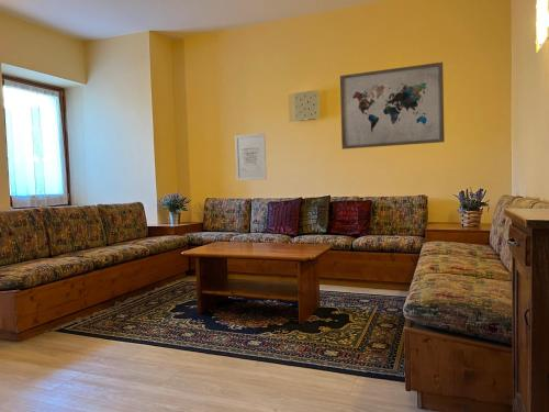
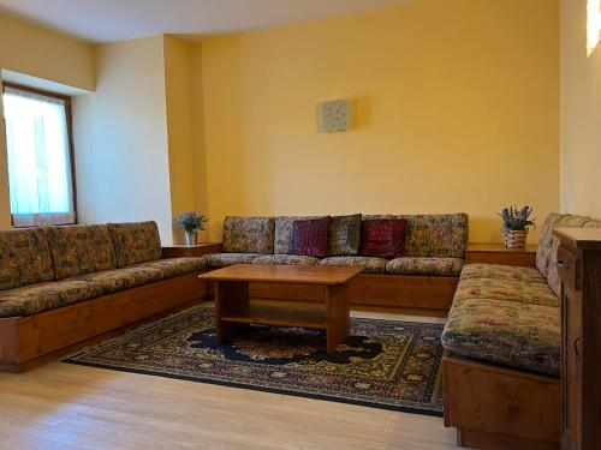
- wall art [234,132,268,182]
- wall art [339,62,446,151]
